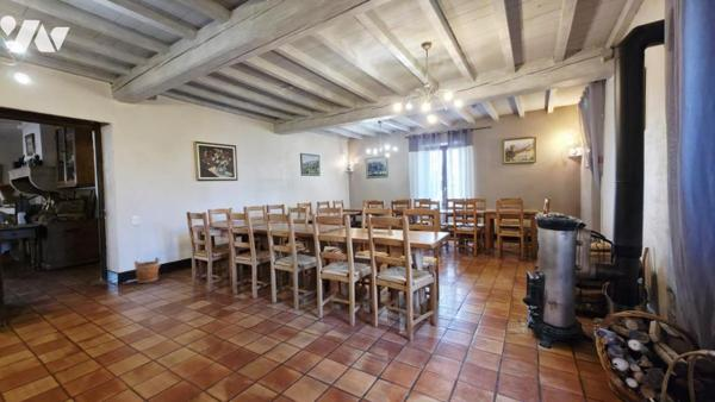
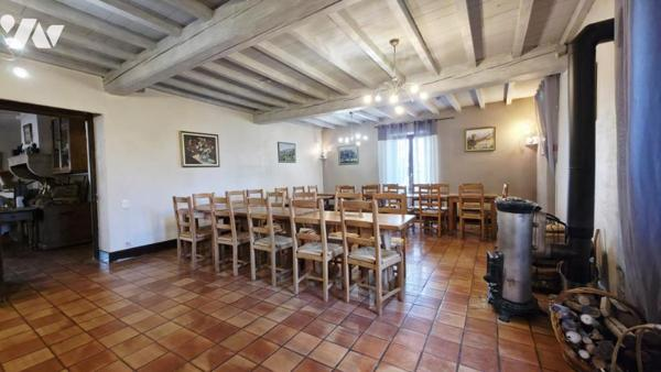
- bucket [133,256,162,284]
